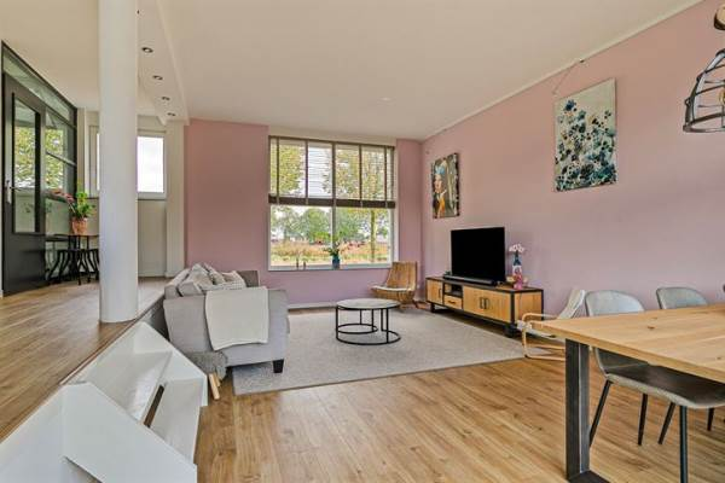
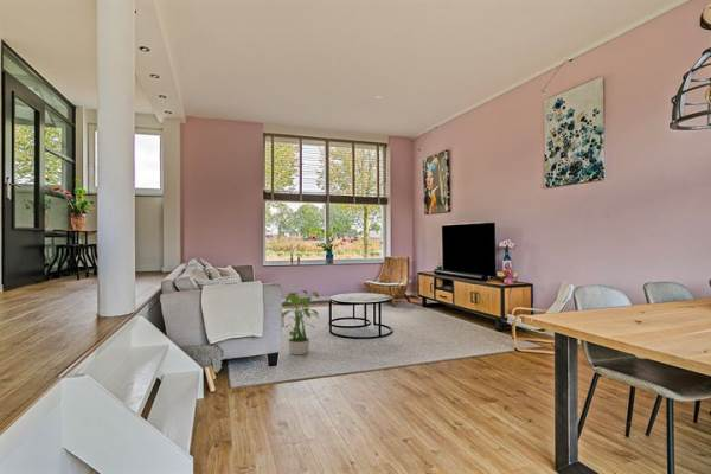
+ potted plant [281,289,320,357]
